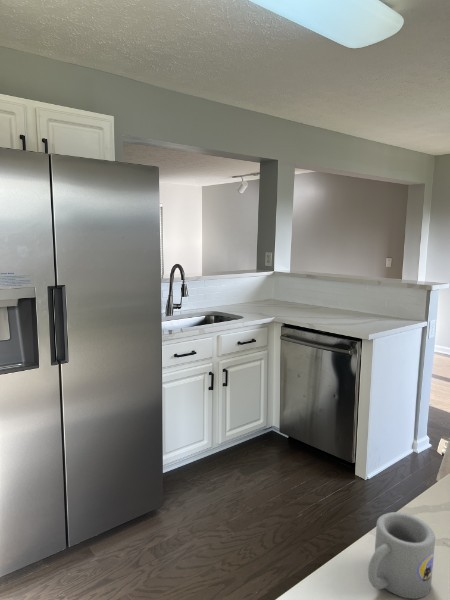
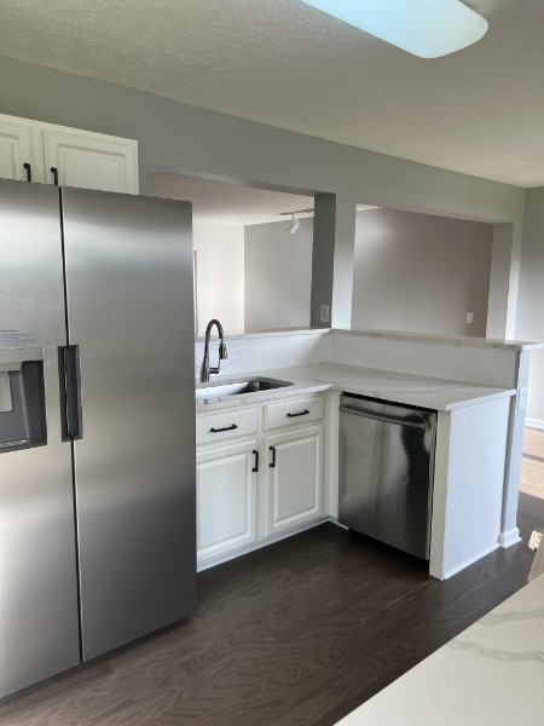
- mug [367,511,436,600]
